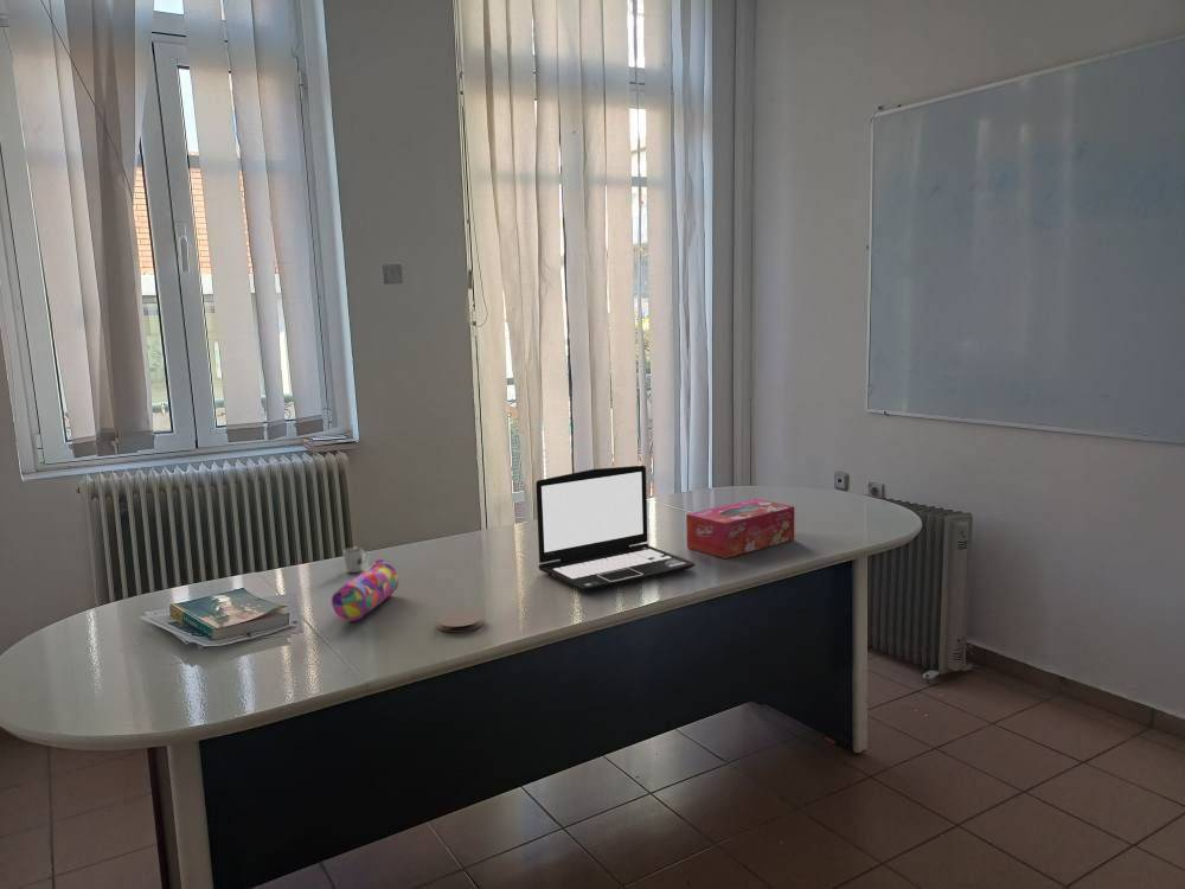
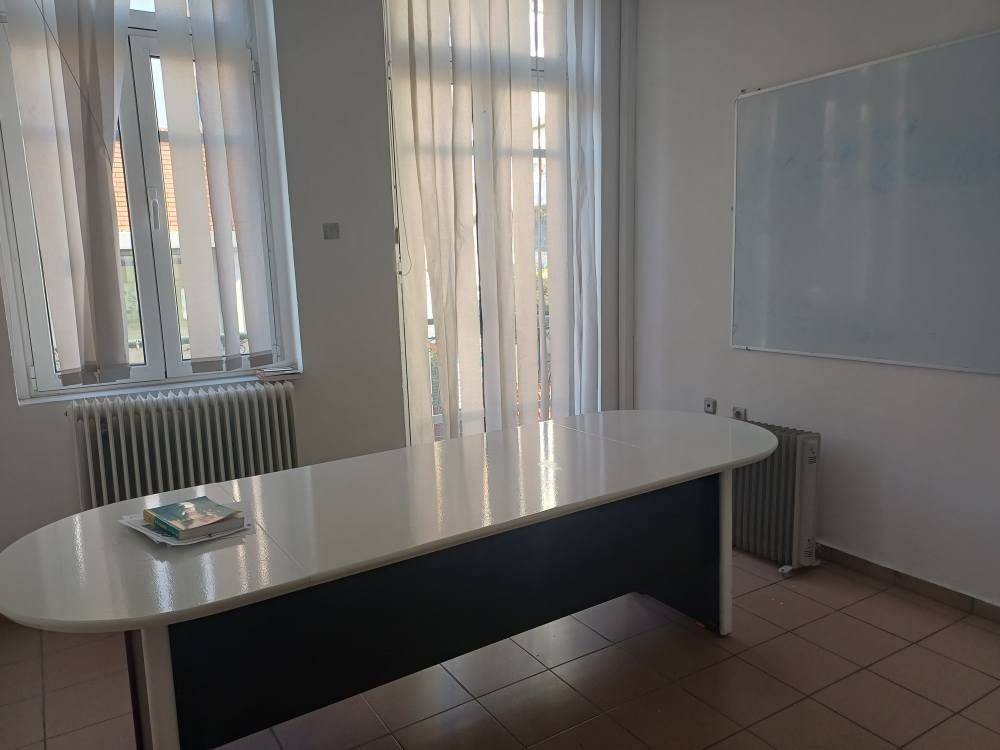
- coaster [436,609,483,634]
- pencil case [331,558,399,622]
- tissue box [685,498,795,559]
- cup [342,546,369,574]
- laptop [534,465,697,593]
